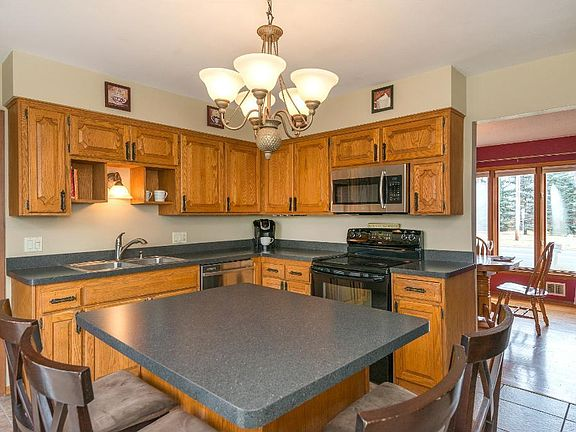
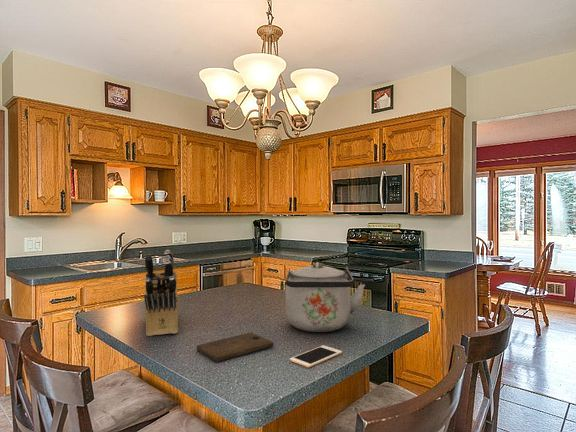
+ cutting board [196,332,274,363]
+ cell phone [289,344,343,368]
+ kettle [284,261,366,333]
+ knife block [143,249,179,337]
